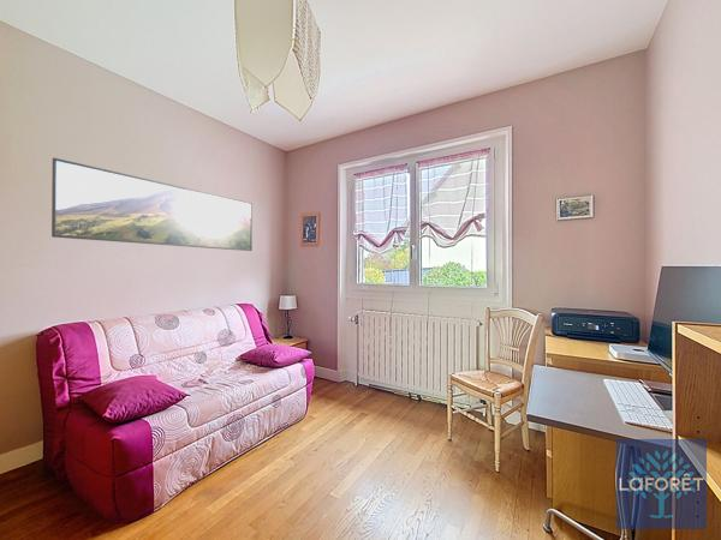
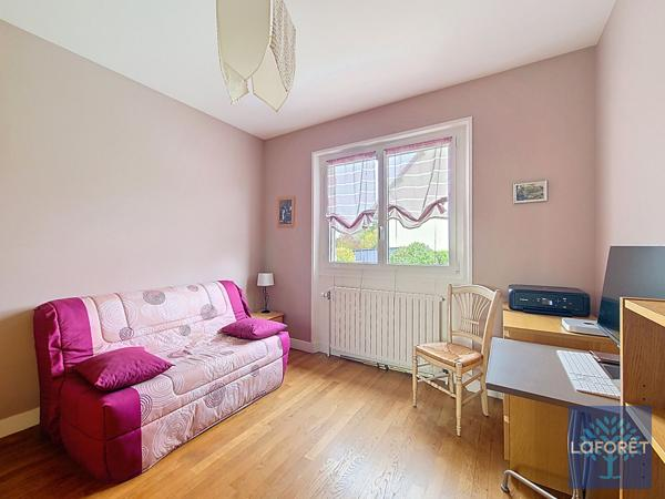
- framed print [50,156,254,252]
